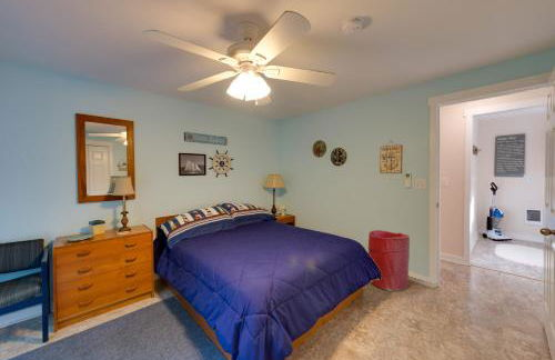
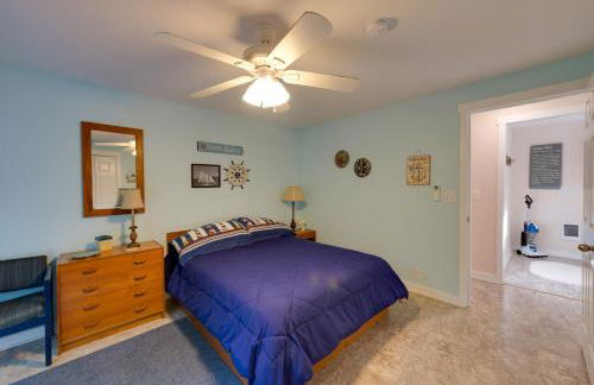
- laundry hamper [367,229,411,292]
